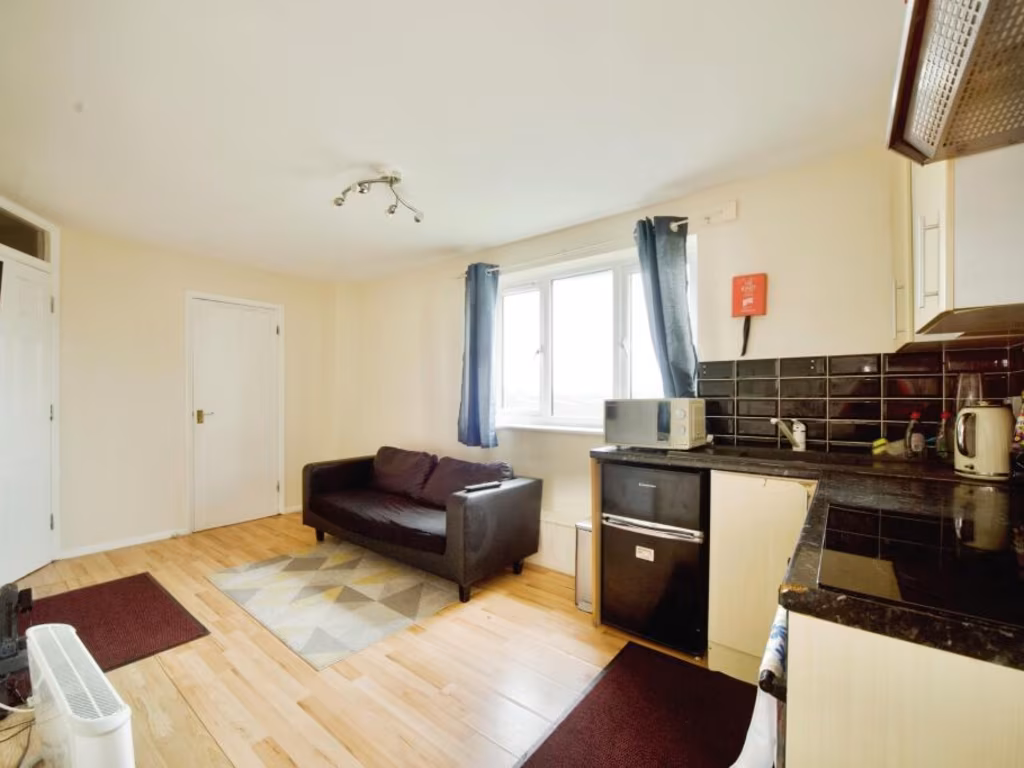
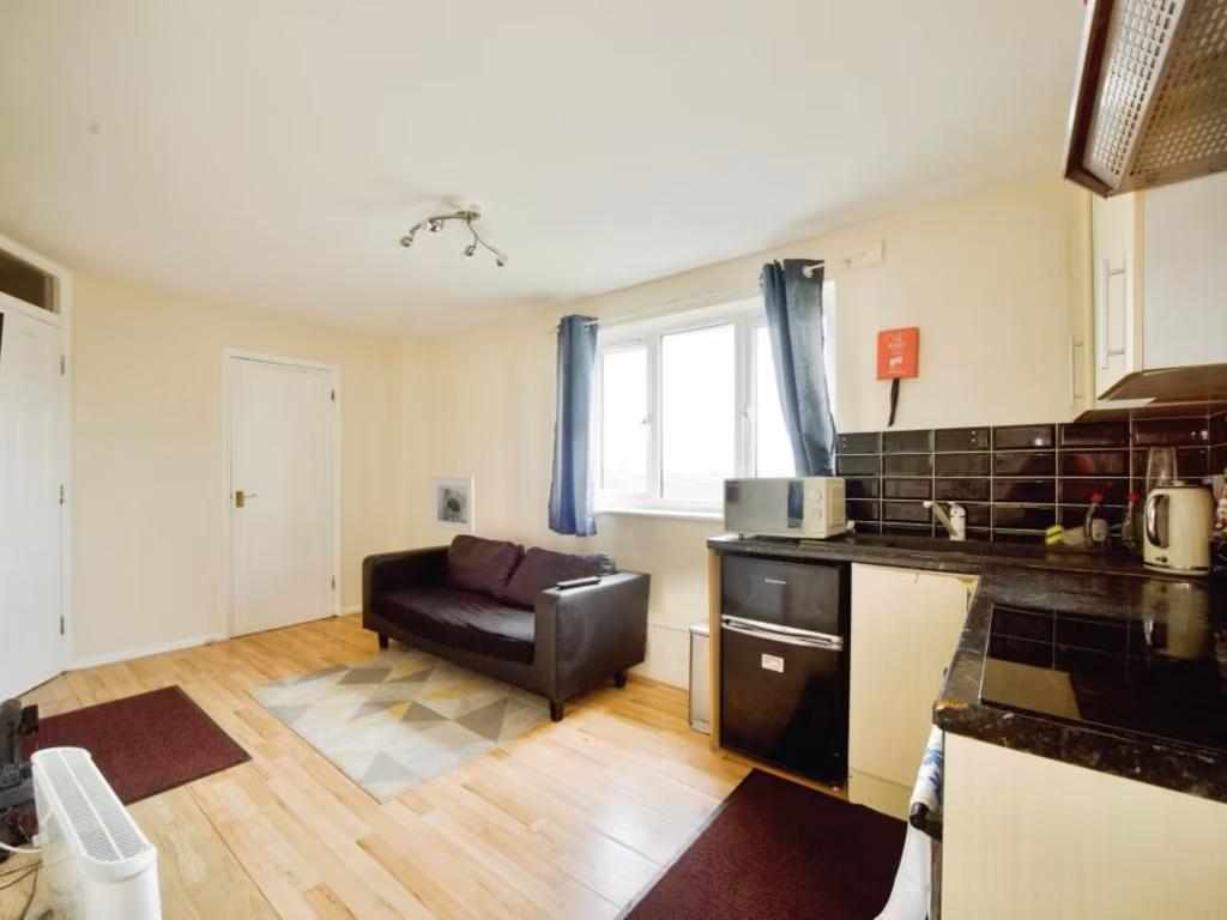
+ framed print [431,474,476,534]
